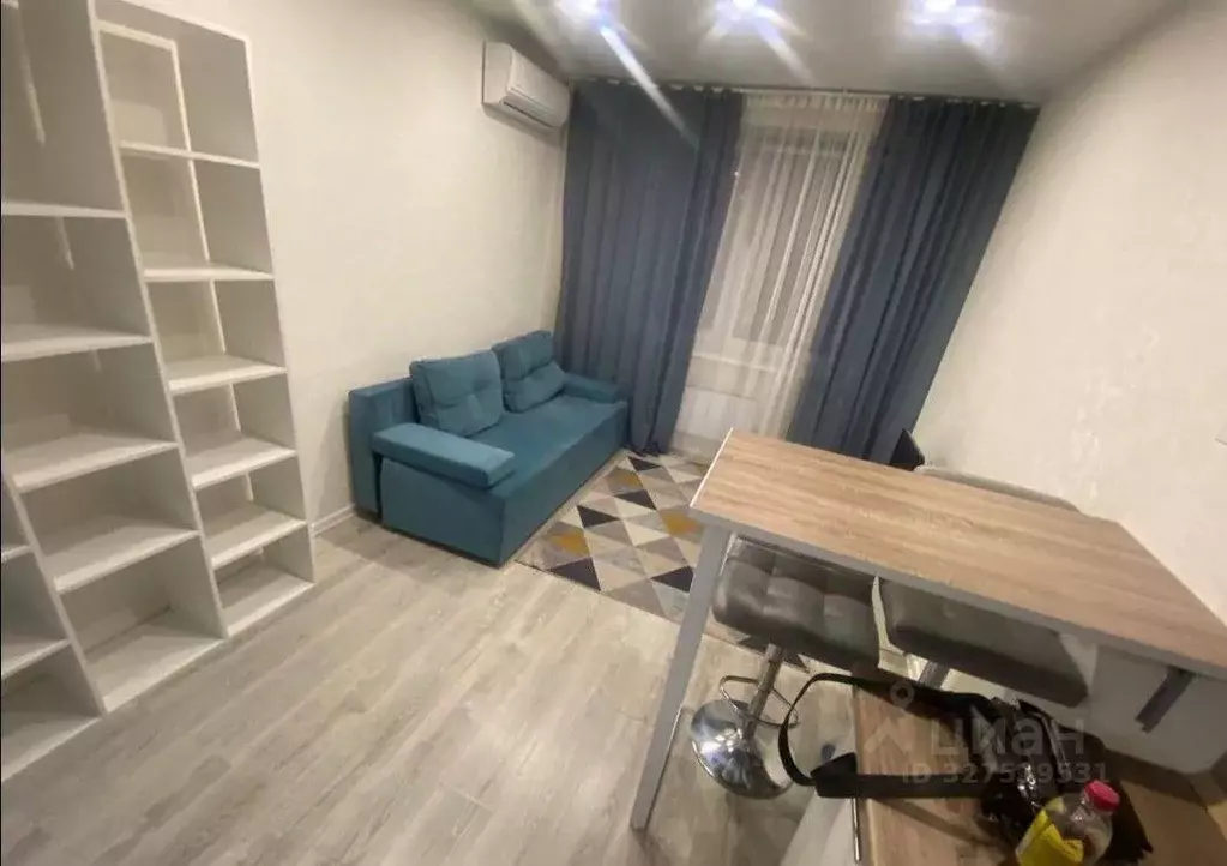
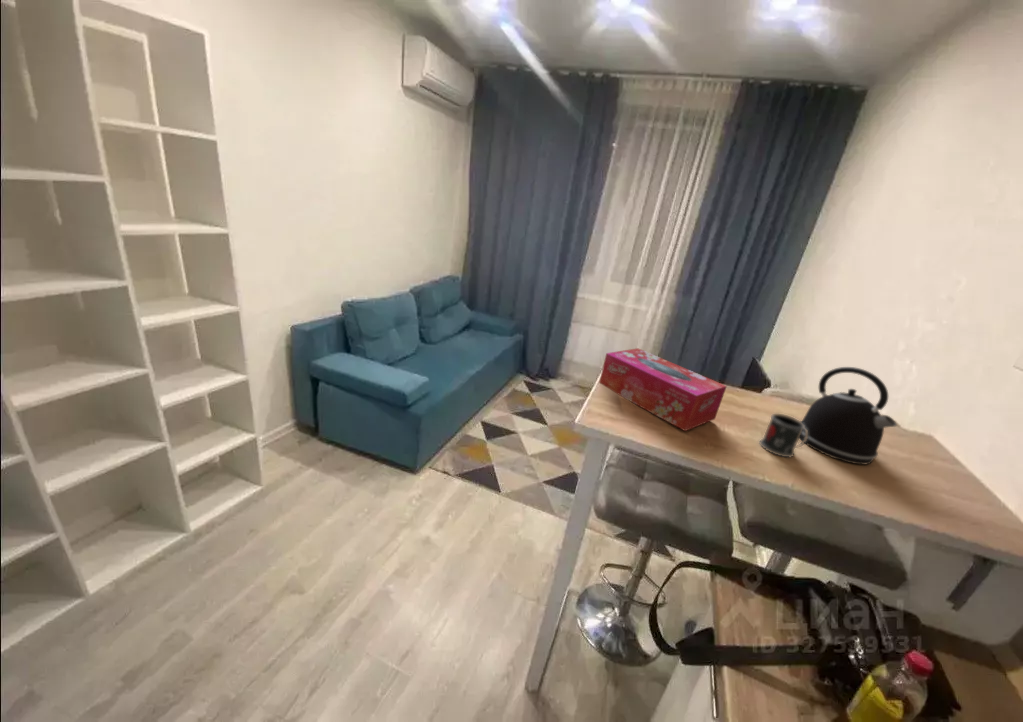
+ mug [758,413,808,458]
+ tissue box [598,347,728,432]
+ kettle [799,366,898,466]
